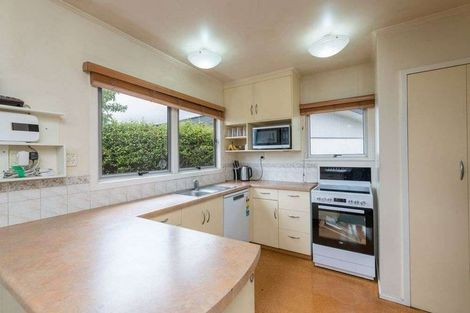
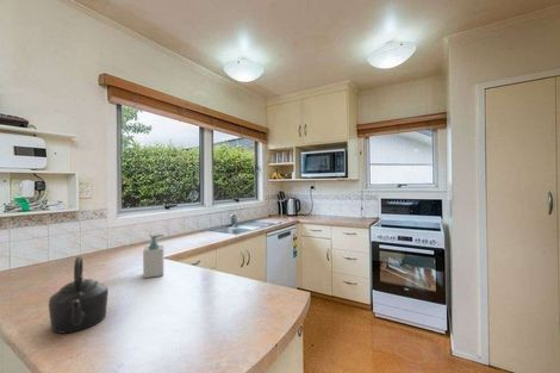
+ soap bottle [142,234,166,279]
+ kettle [48,255,110,335]
